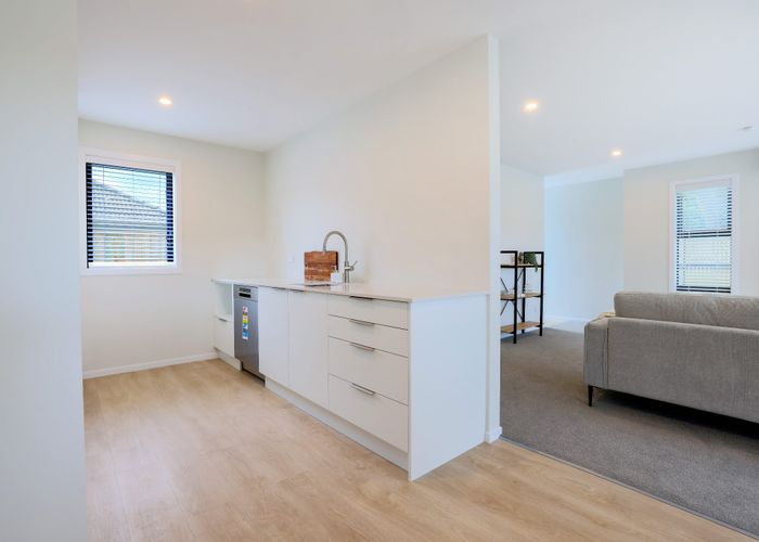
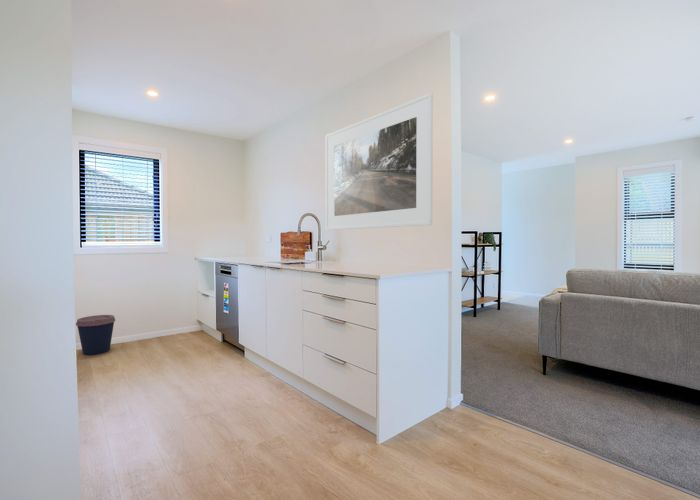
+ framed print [325,92,434,231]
+ coffee cup [75,314,116,356]
